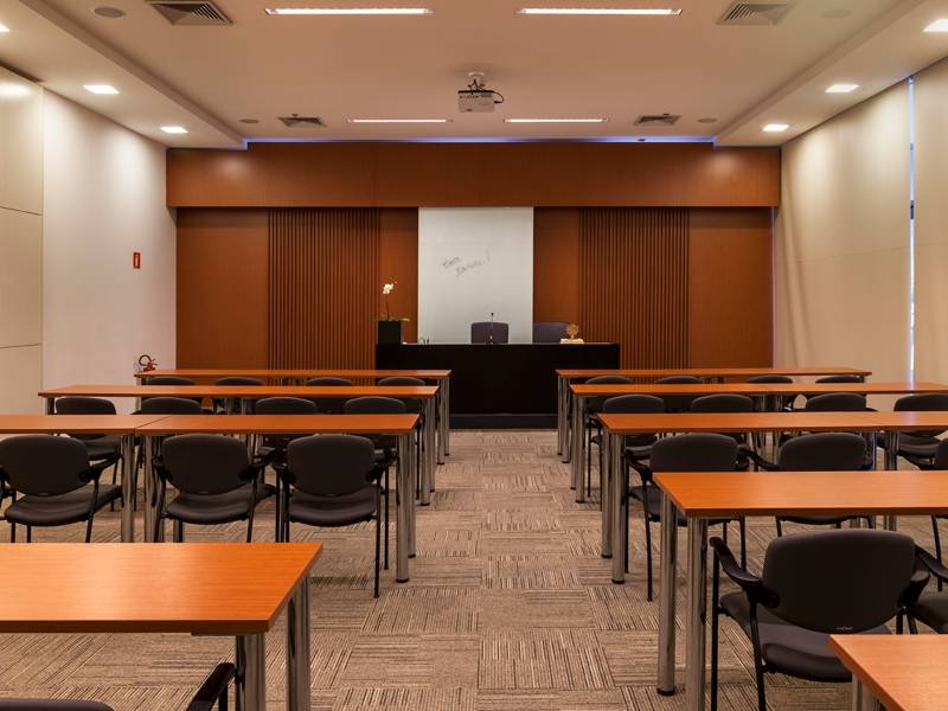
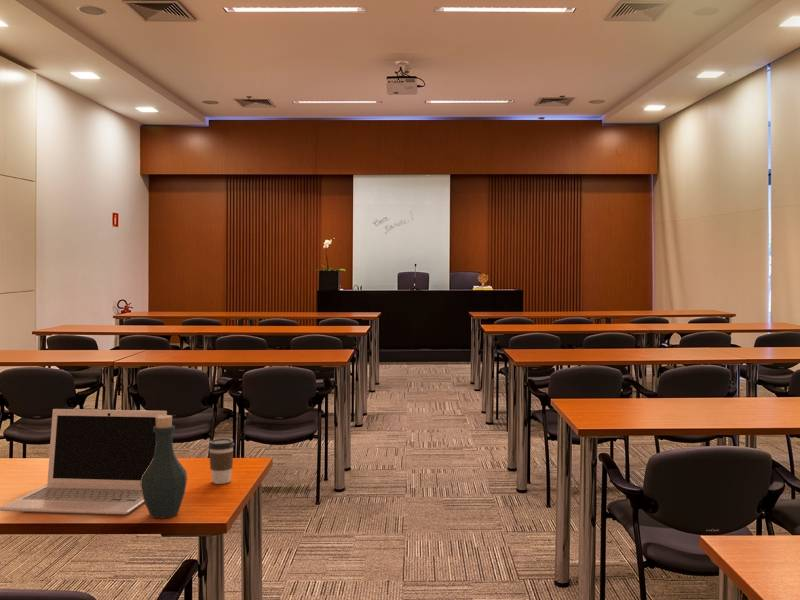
+ bottle [141,414,188,519]
+ coffee cup [207,437,235,485]
+ laptop [0,408,168,516]
